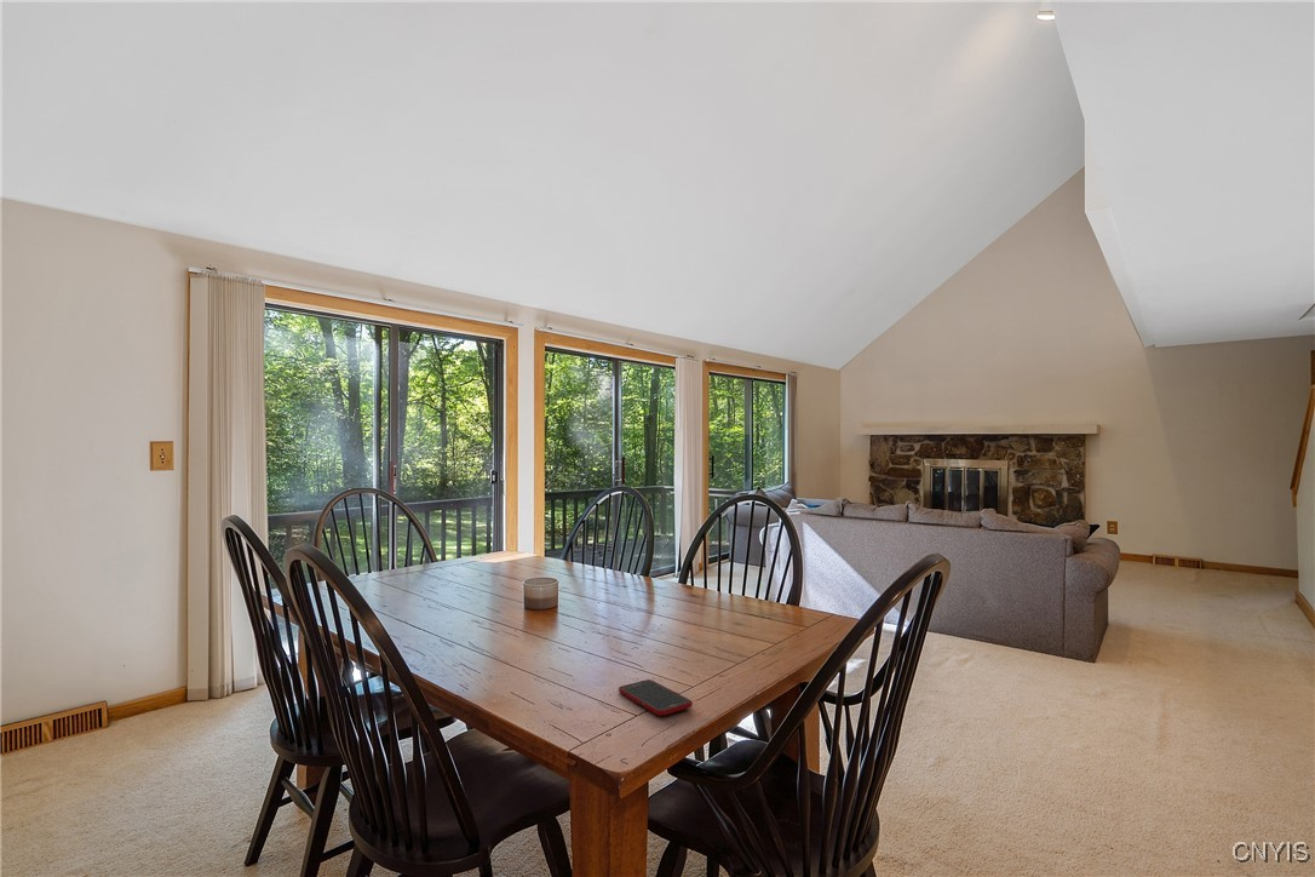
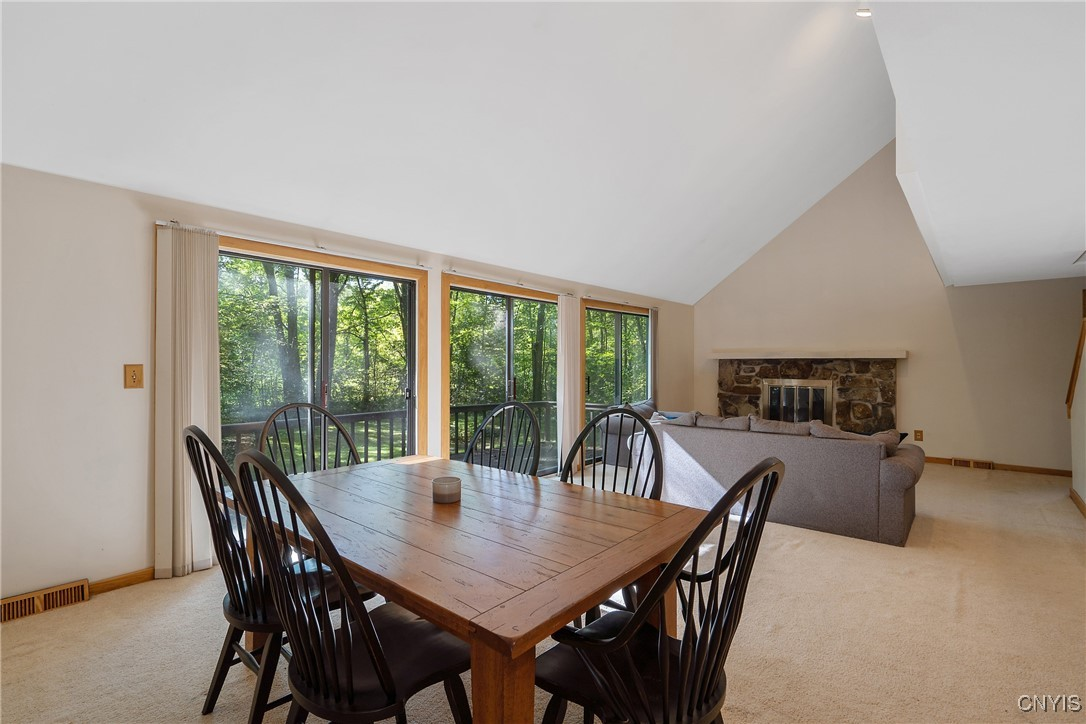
- cell phone [618,678,694,717]
